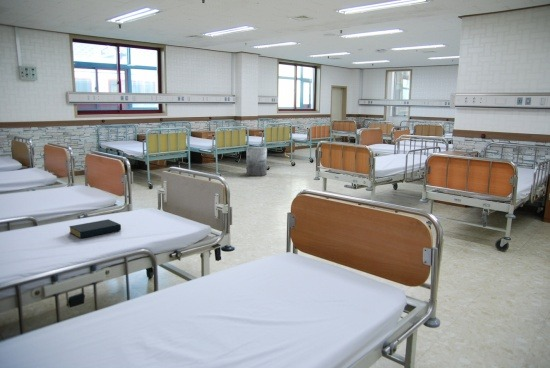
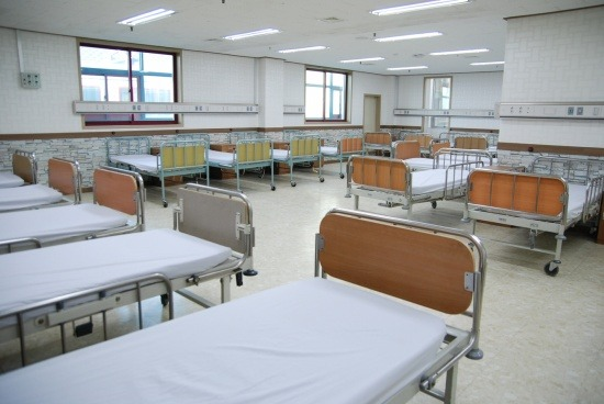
- trash can [246,146,268,177]
- hardback book [68,218,122,239]
